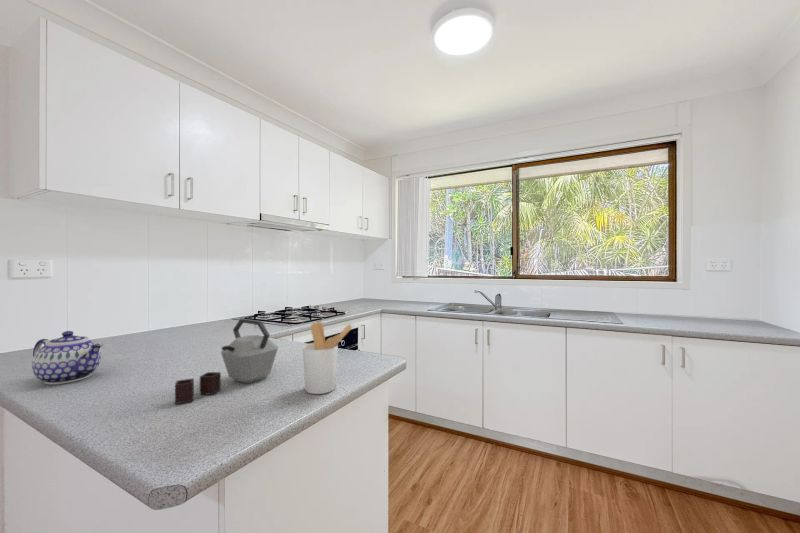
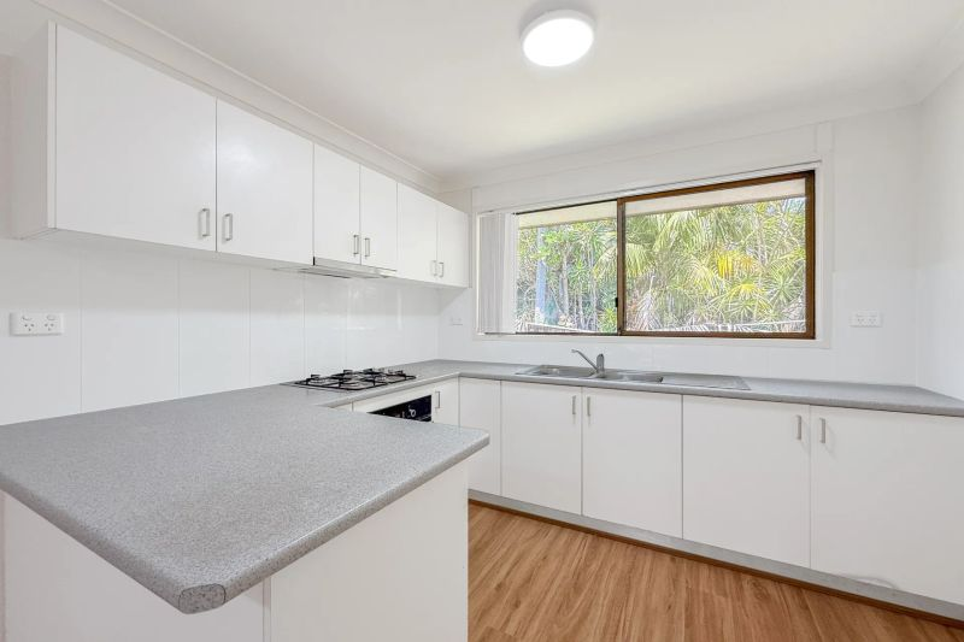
- kettle [174,318,279,405]
- utensil holder [302,321,353,395]
- teapot [31,330,105,385]
